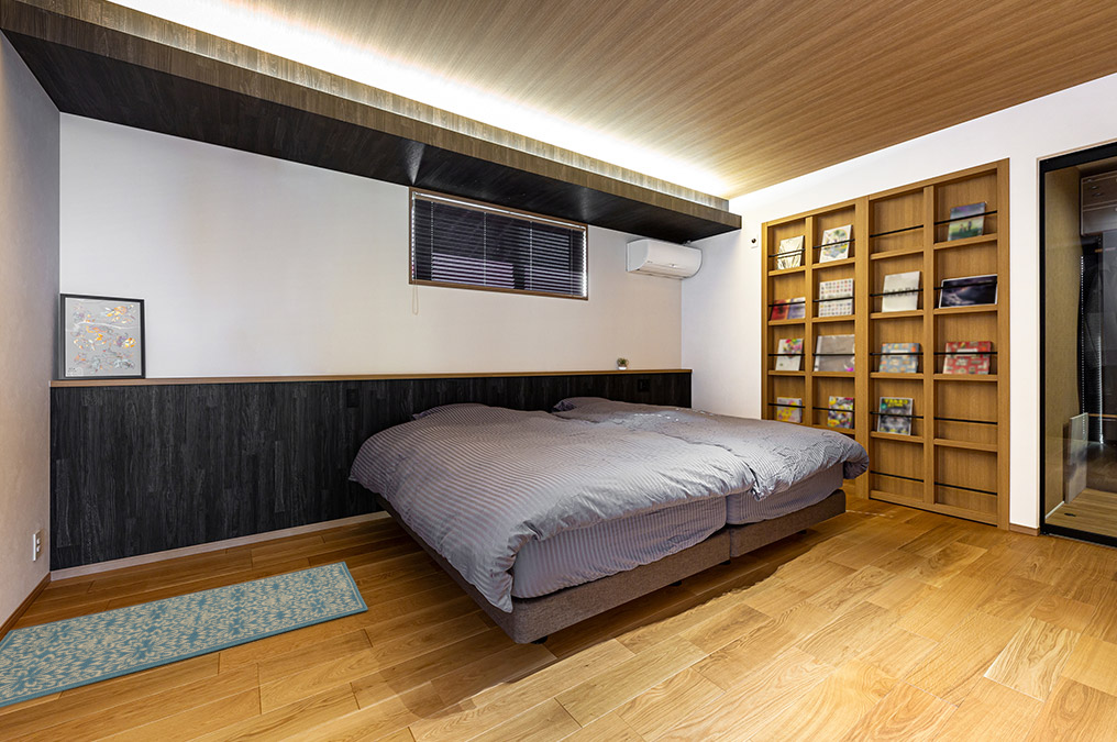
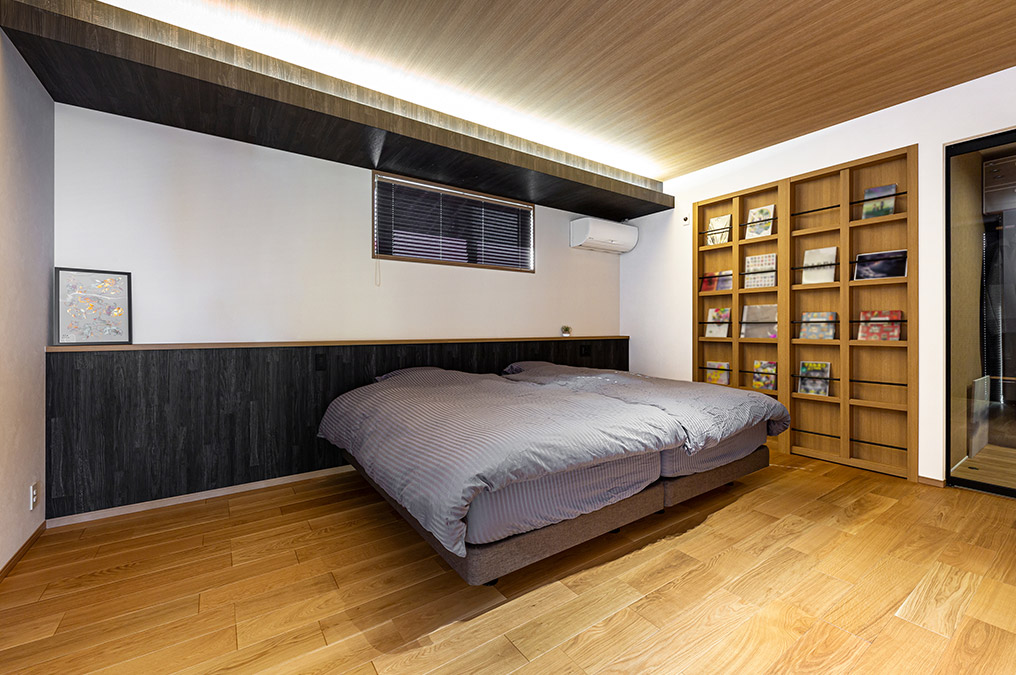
- rug [0,561,369,709]
